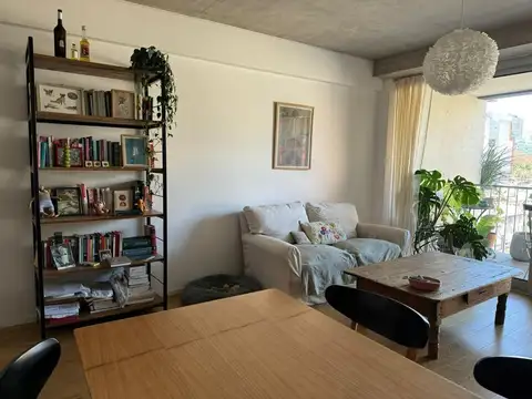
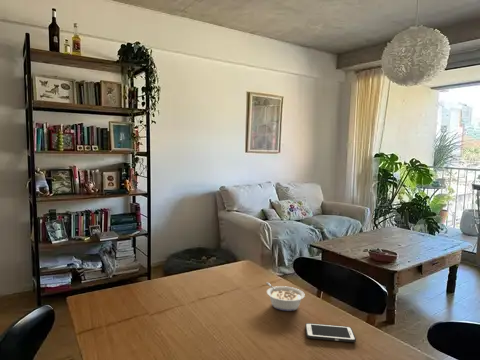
+ legume [265,281,306,312]
+ cell phone [304,322,357,343]
